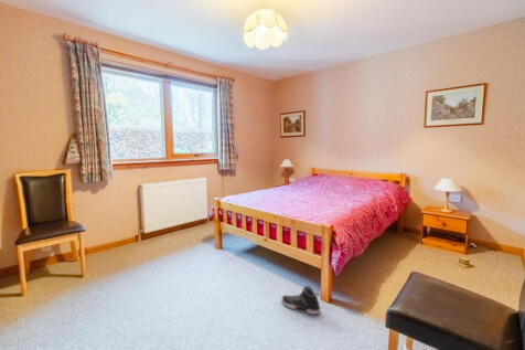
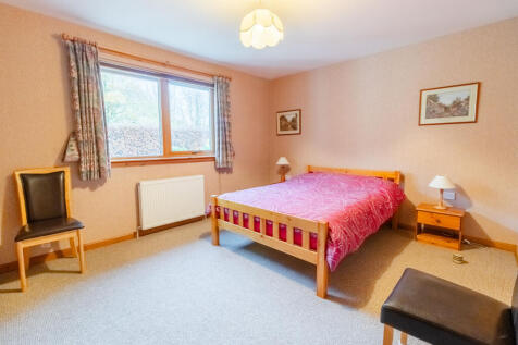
- sneaker [280,285,321,316]
